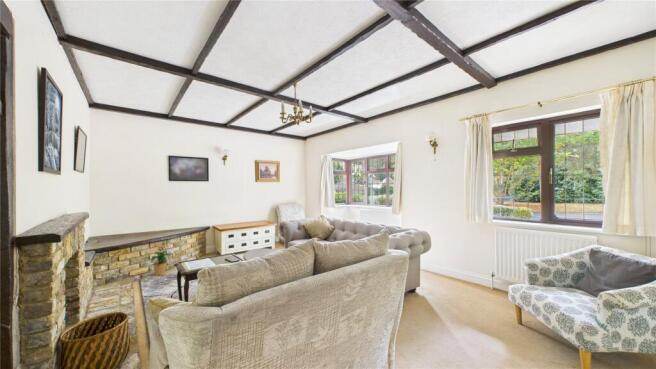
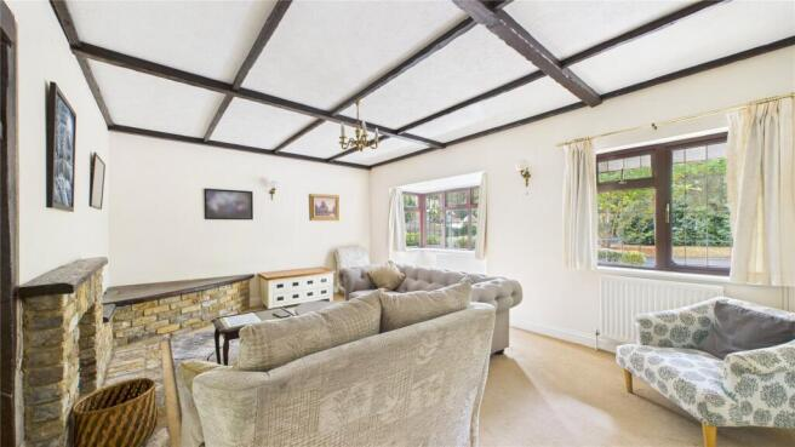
- potted plant [146,250,172,277]
